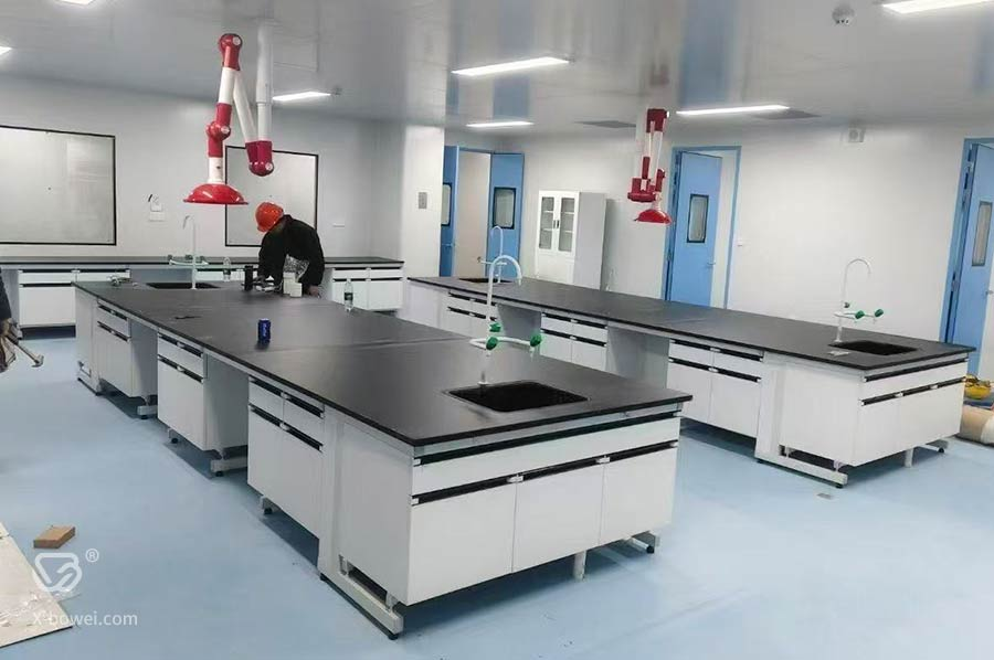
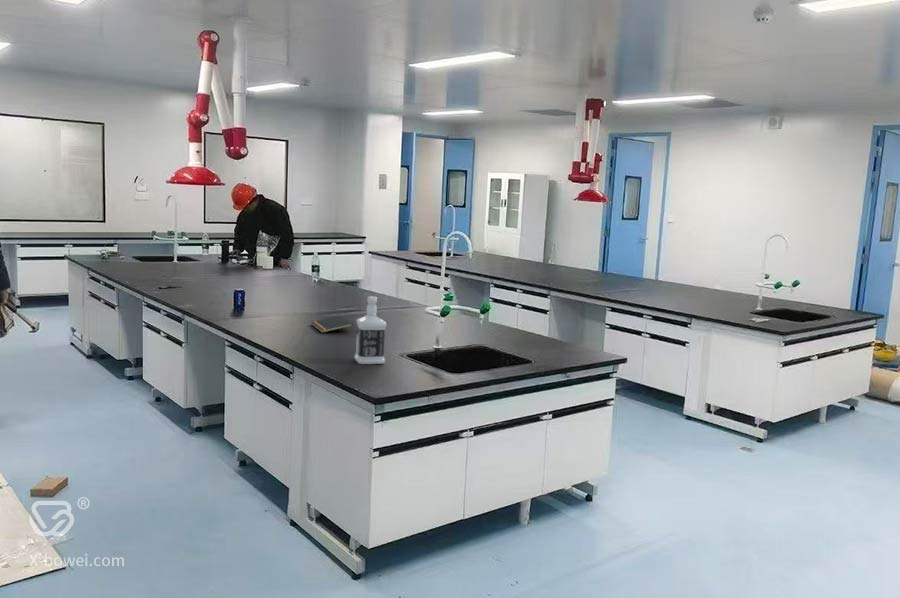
+ bottle [354,295,387,365]
+ notepad [310,315,354,334]
